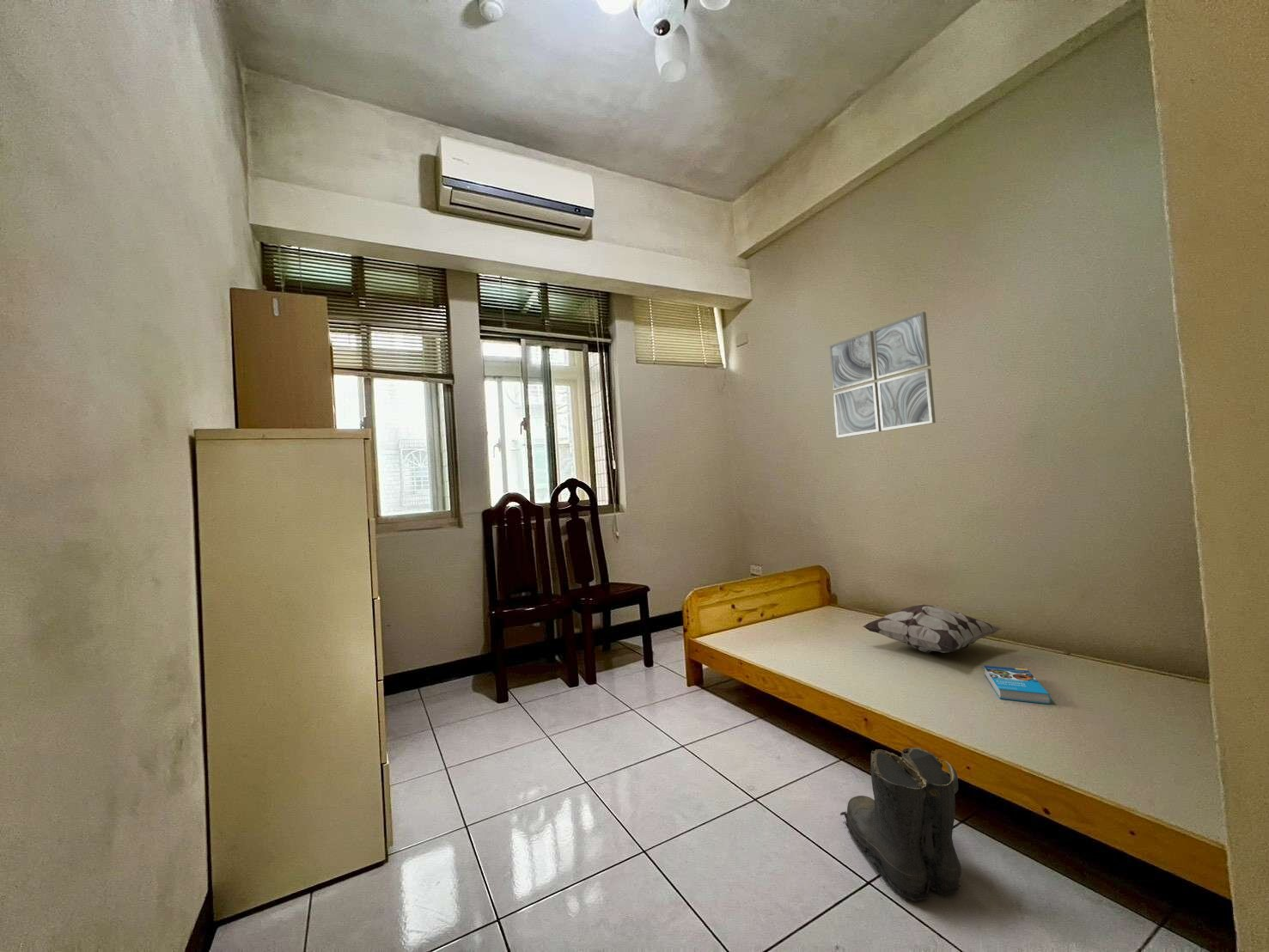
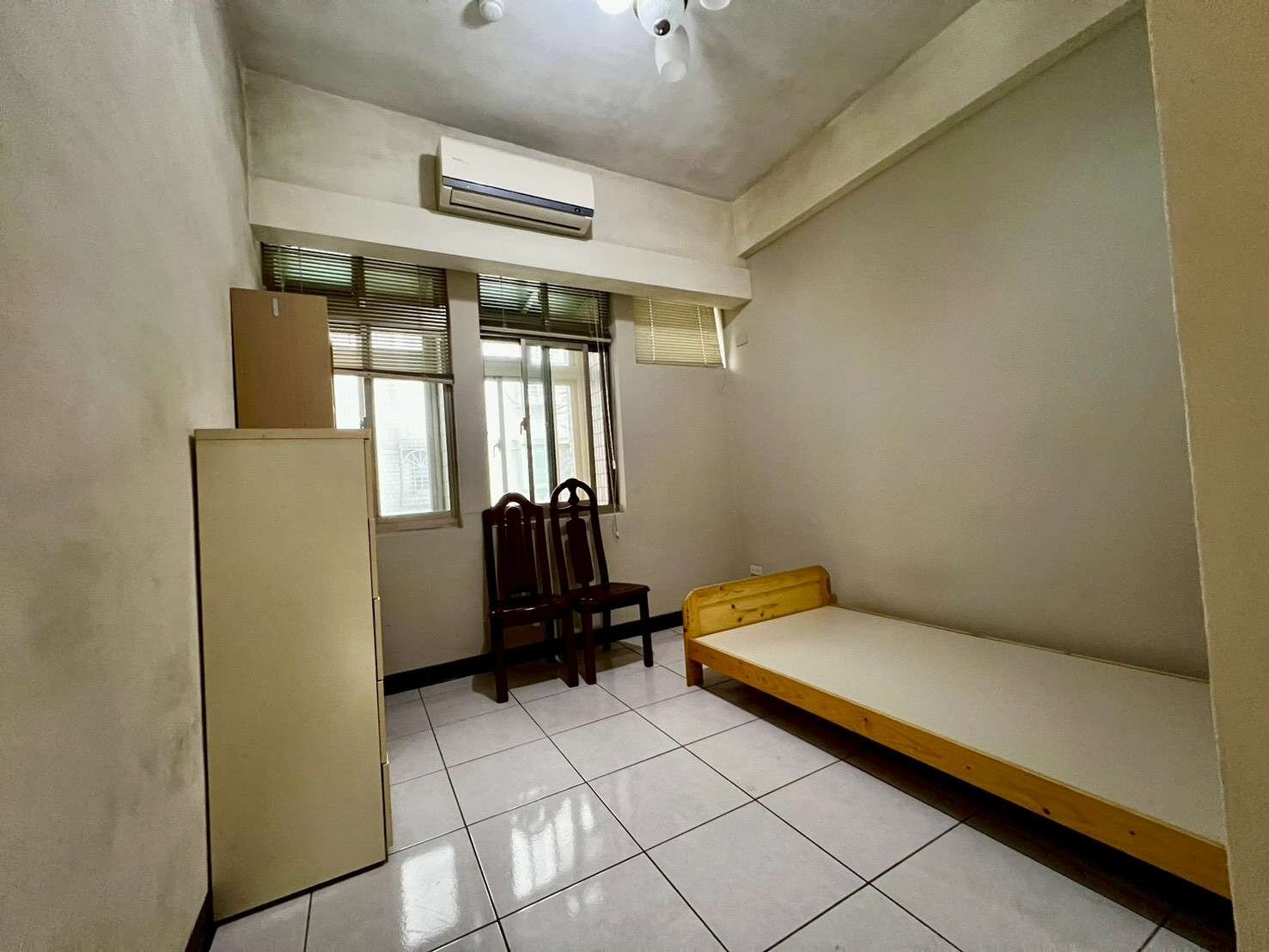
- boots [839,747,962,902]
- wall art [828,311,936,439]
- book [983,665,1052,705]
- decorative pillow [863,603,1003,654]
